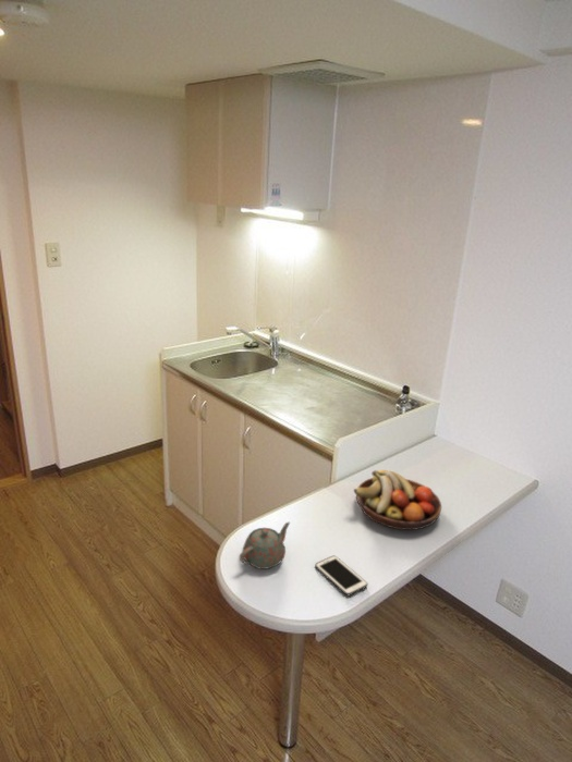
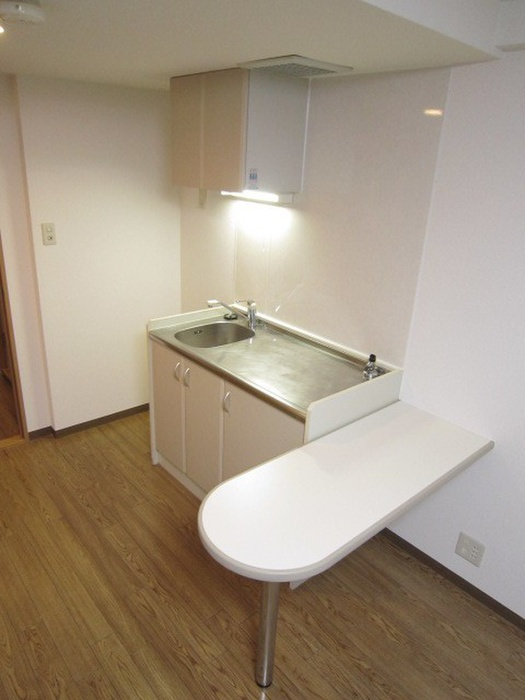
- fruit bowl [353,469,442,531]
- cell phone [314,555,368,597]
- teapot [239,521,291,570]
